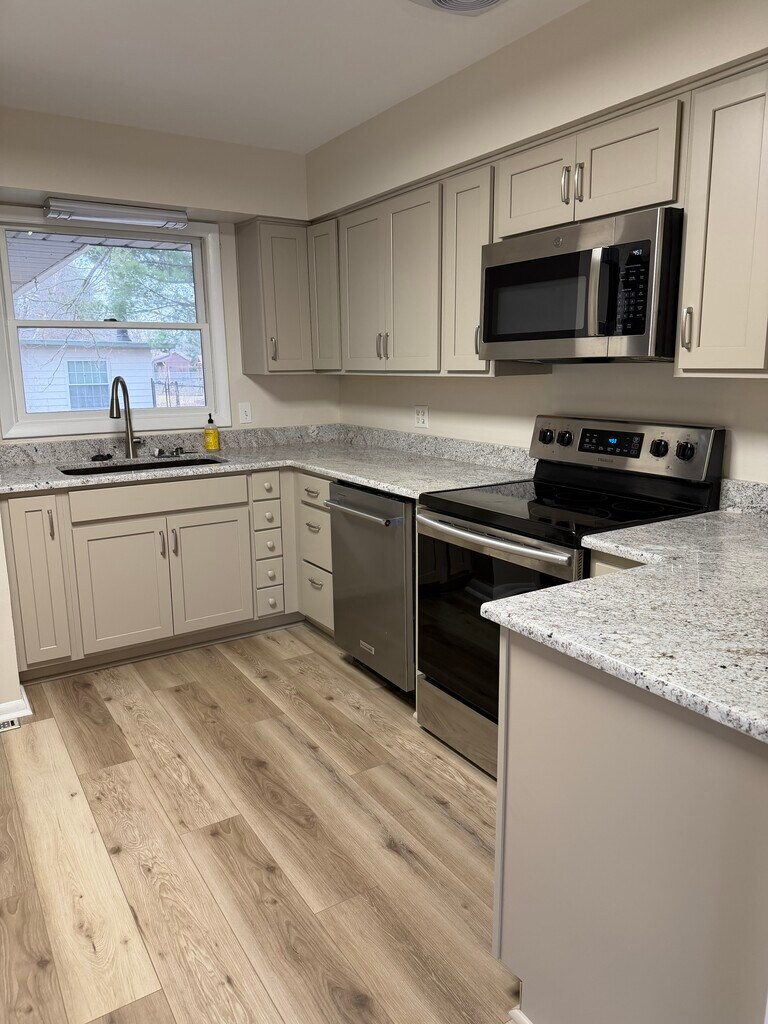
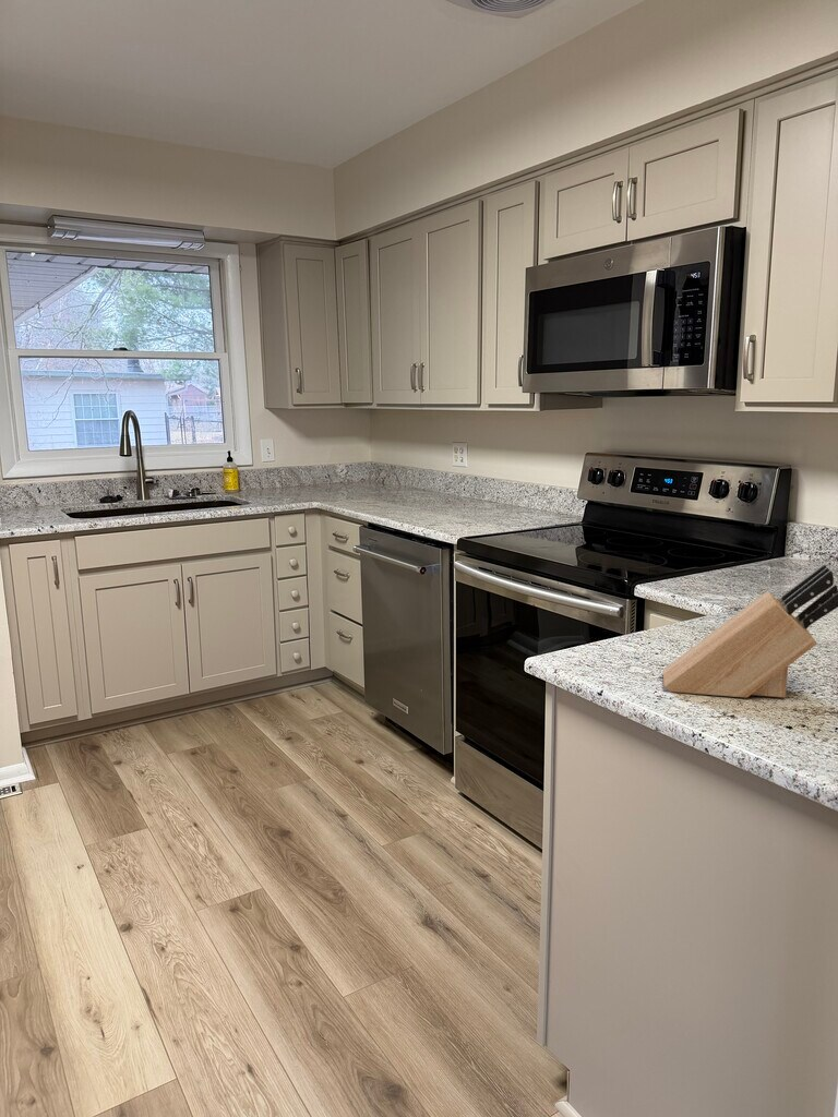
+ knife block [662,564,838,699]
